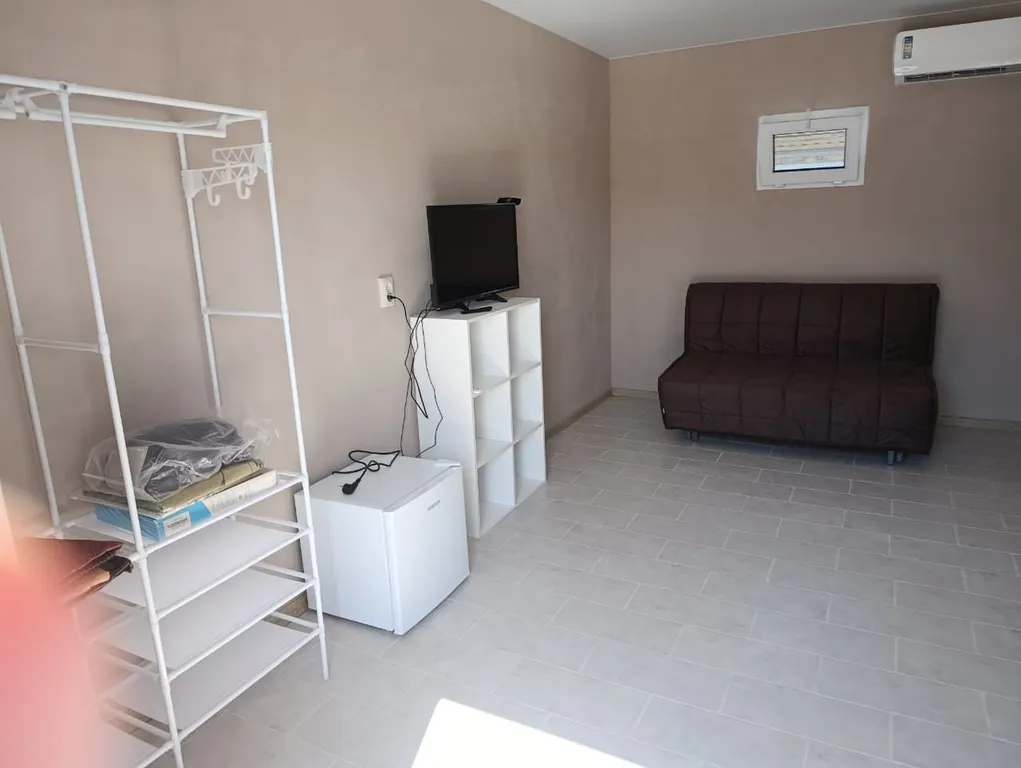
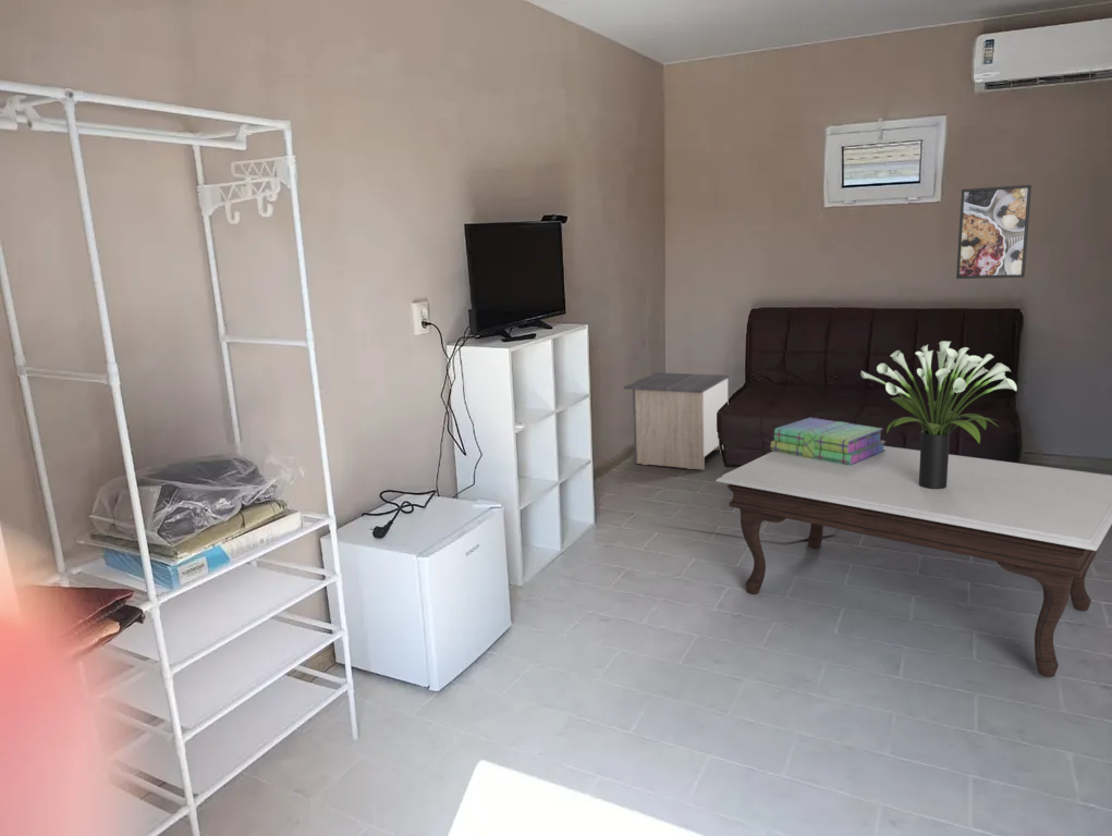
+ nightstand [623,371,730,470]
+ coffee table [714,445,1112,678]
+ potted plant [859,340,1018,489]
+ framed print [955,184,1032,280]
+ stack of books [770,417,887,465]
